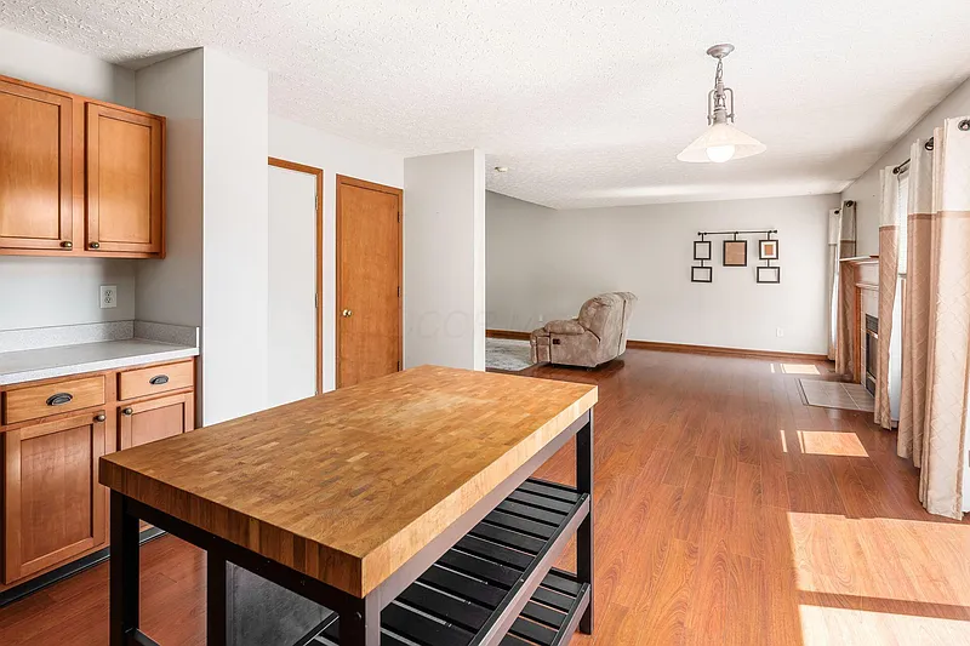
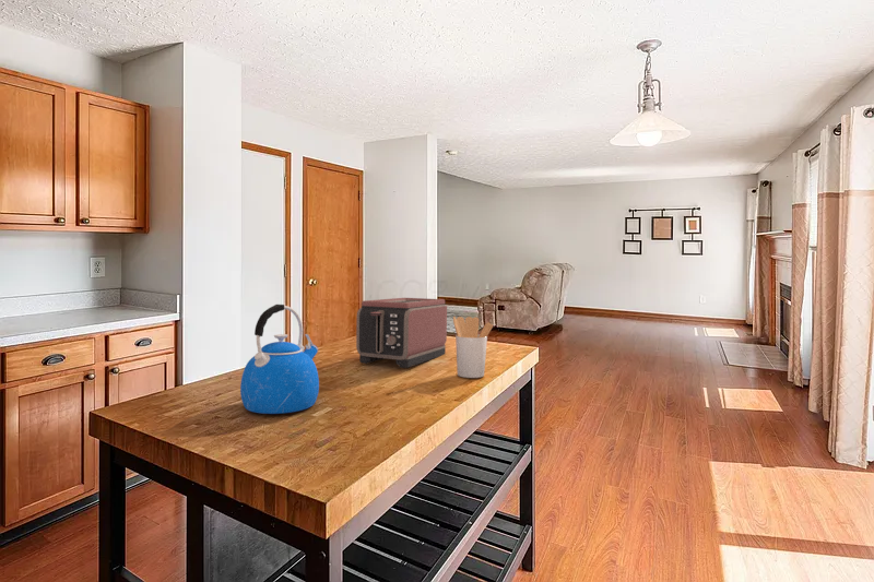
+ utensil holder [452,316,494,379]
+ kettle [239,304,320,415]
+ toaster [355,297,448,369]
